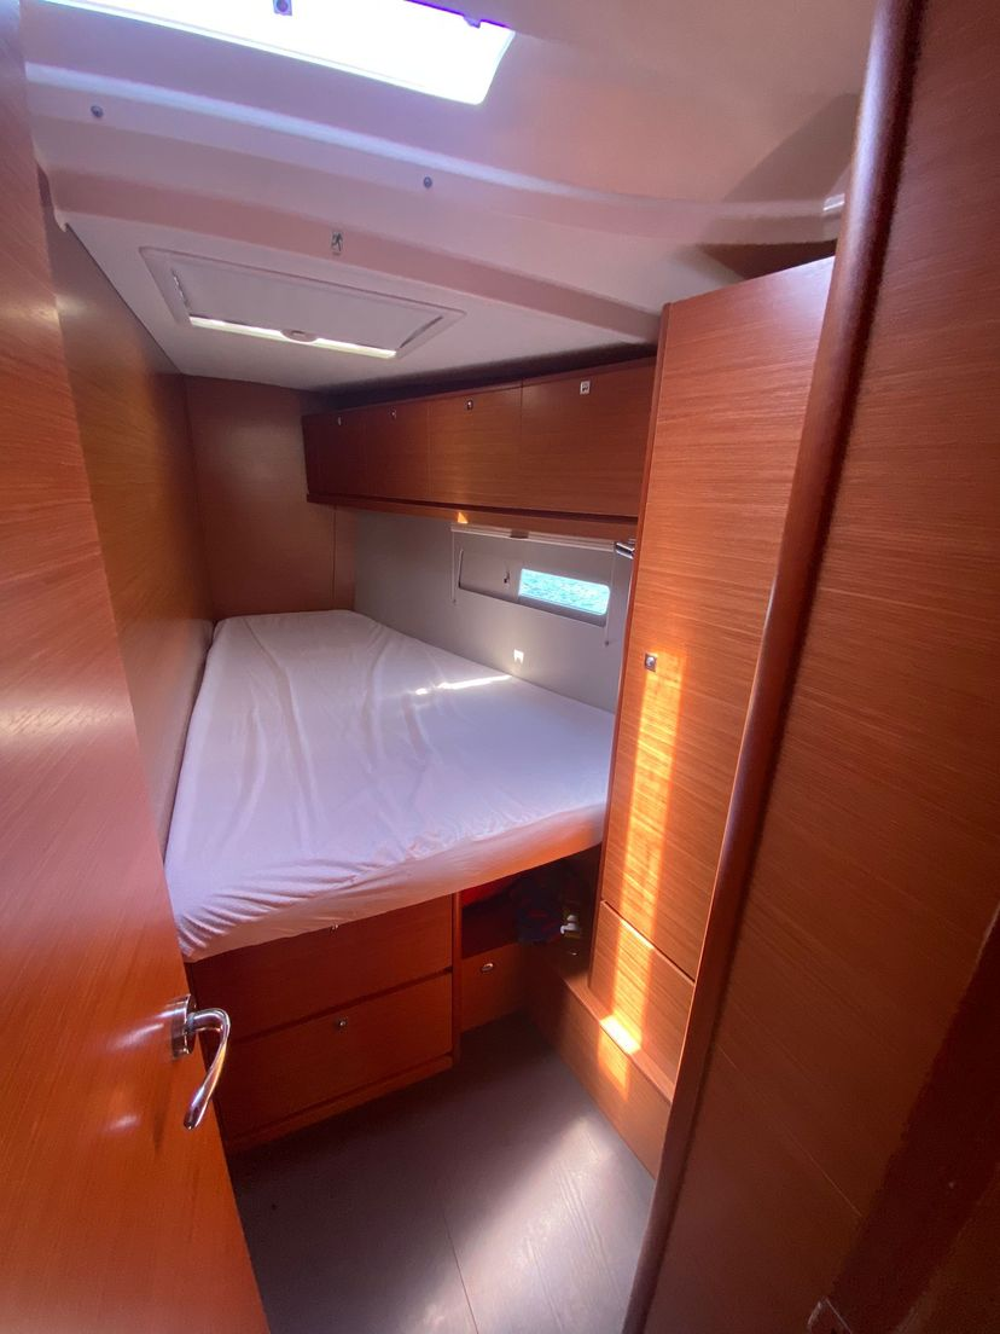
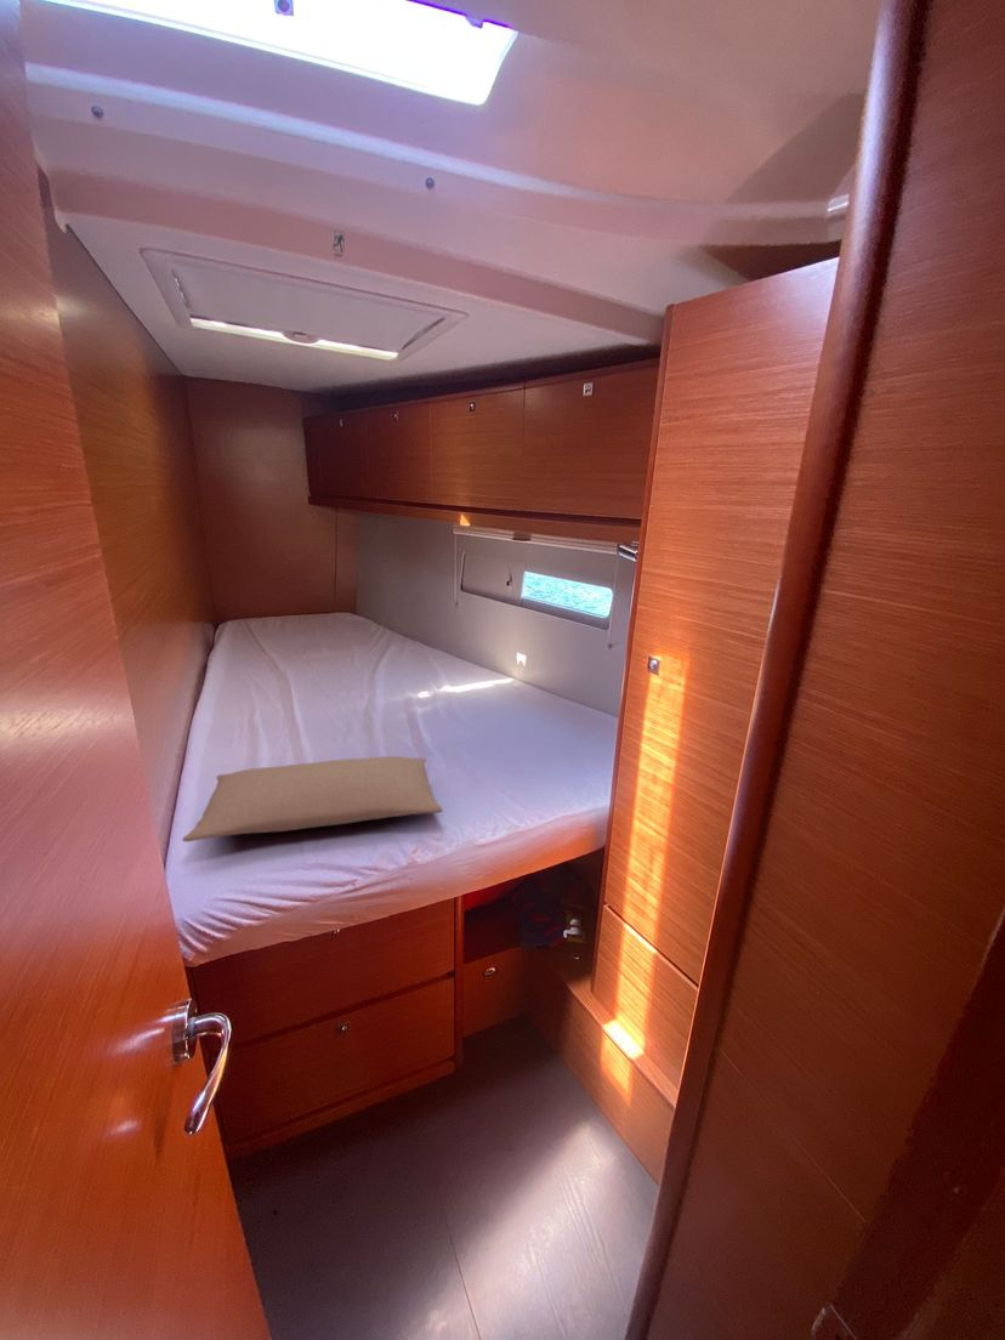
+ pillow [181,755,444,842]
